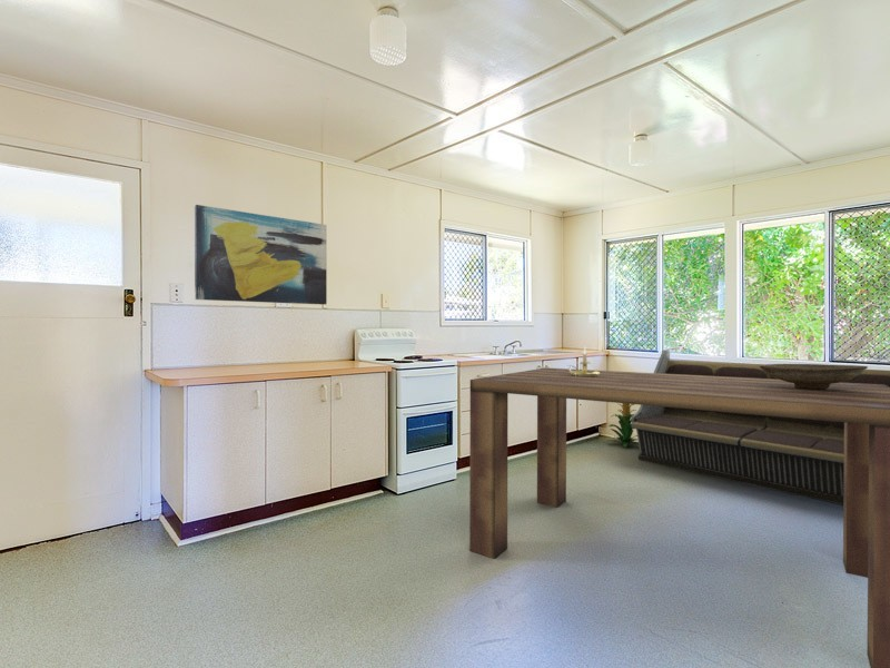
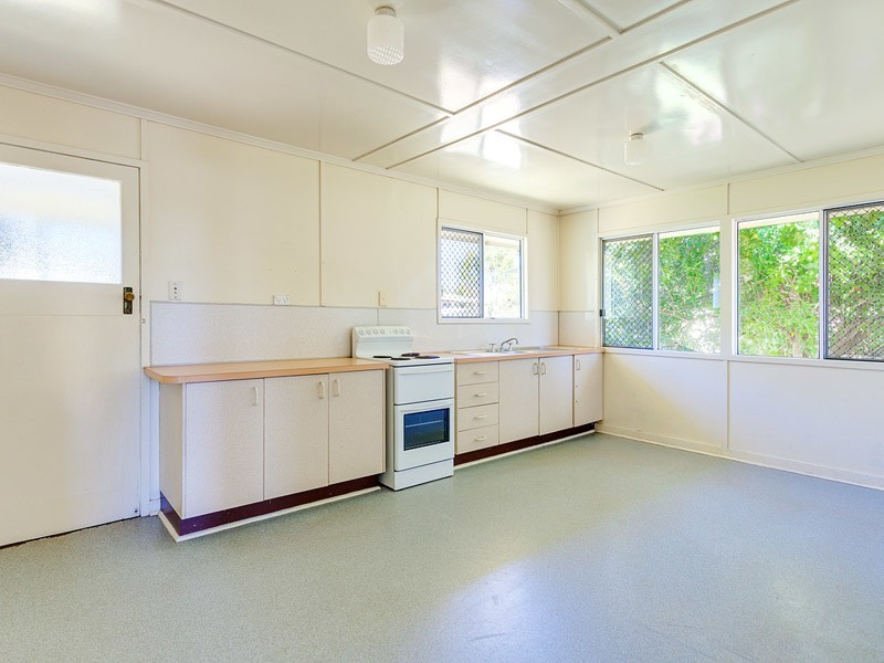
- bench [631,348,890,505]
- wall art [194,204,328,306]
- decorative bowl [760,363,869,389]
- indoor plant [605,403,639,448]
- dining table [468,366,890,668]
- candle holder [567,345,600,376]
